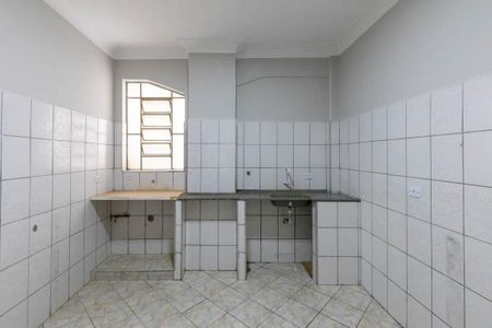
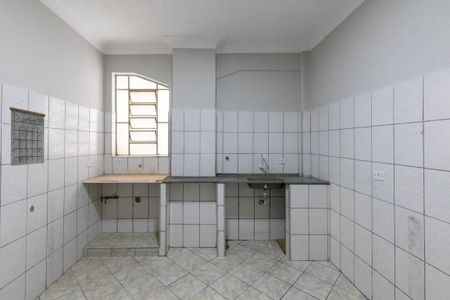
+ calendar [8,100,47,167]
